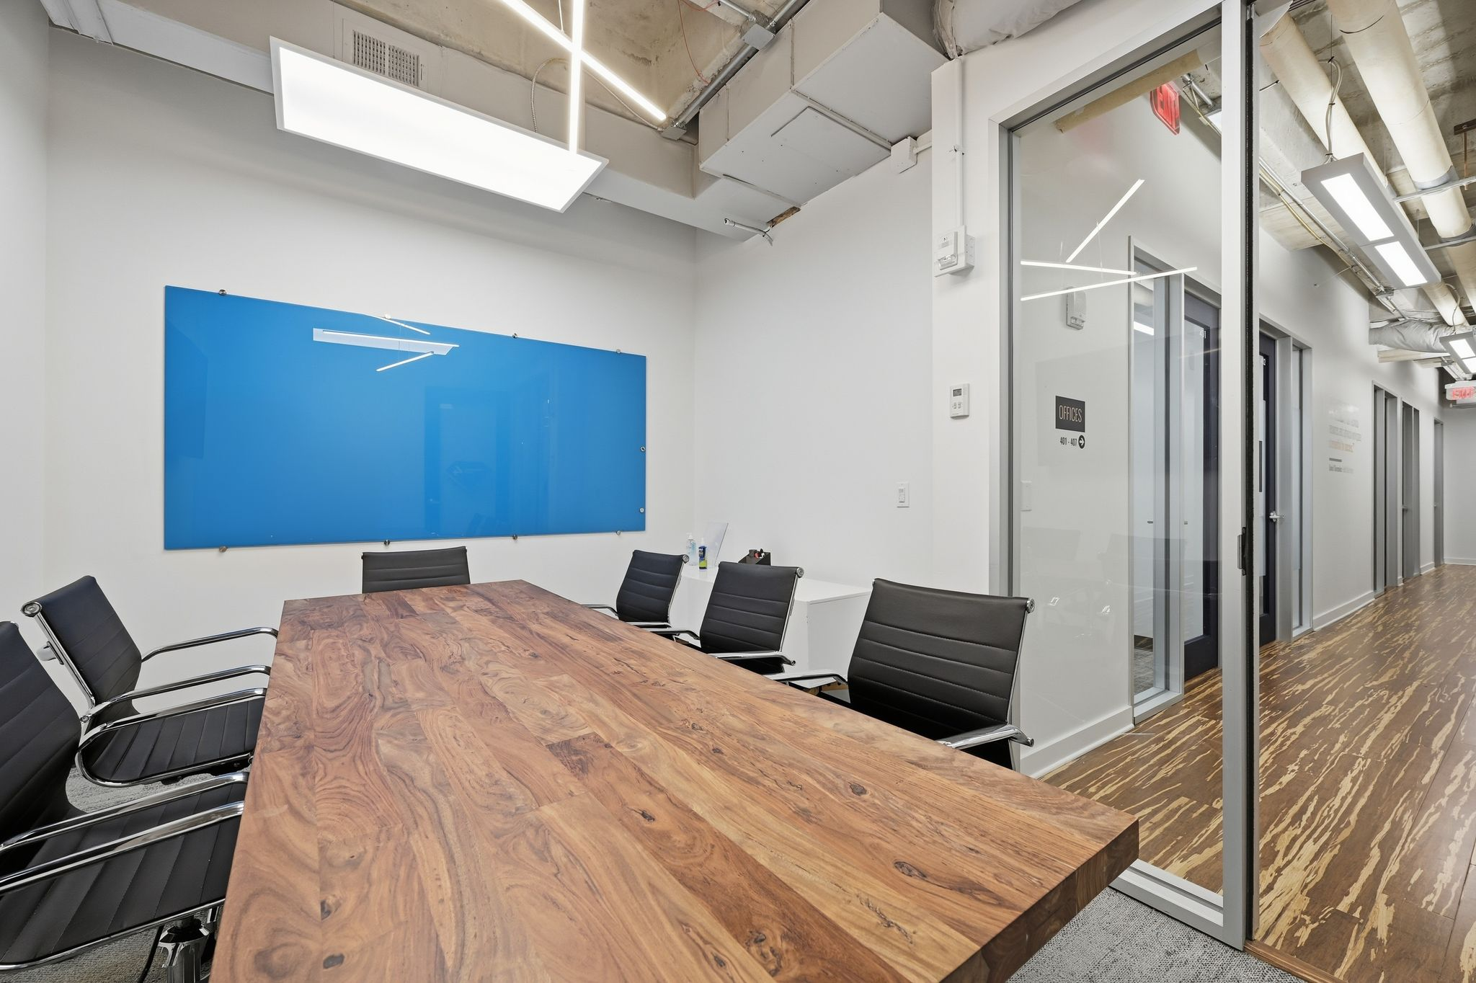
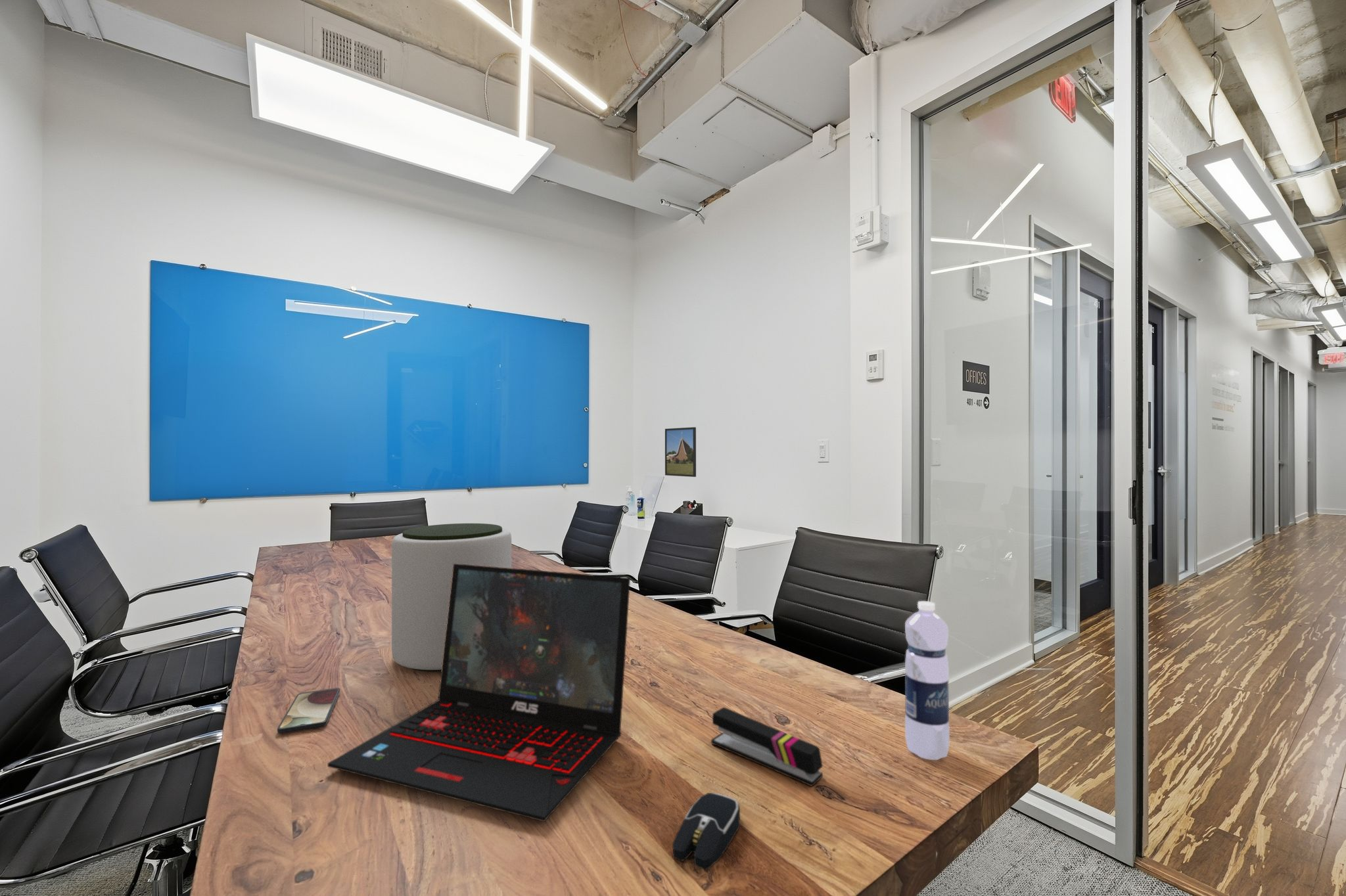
+ laptop [327,564,631,822]
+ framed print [664,426,697,478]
+ stapler [710,707,824,787]
+ water bottle [904,600,950,761]
+ computer mouse [672,792,741,870]
+ smartphone [277,687,340,734]
+ plant pot [391,523,512,673]
